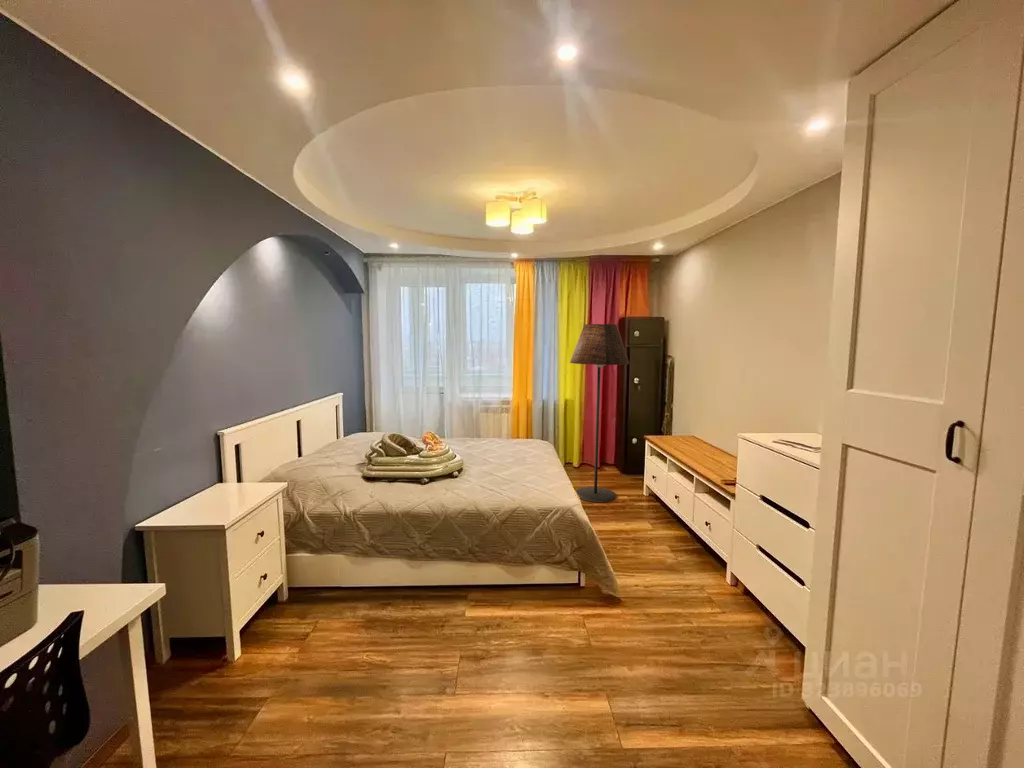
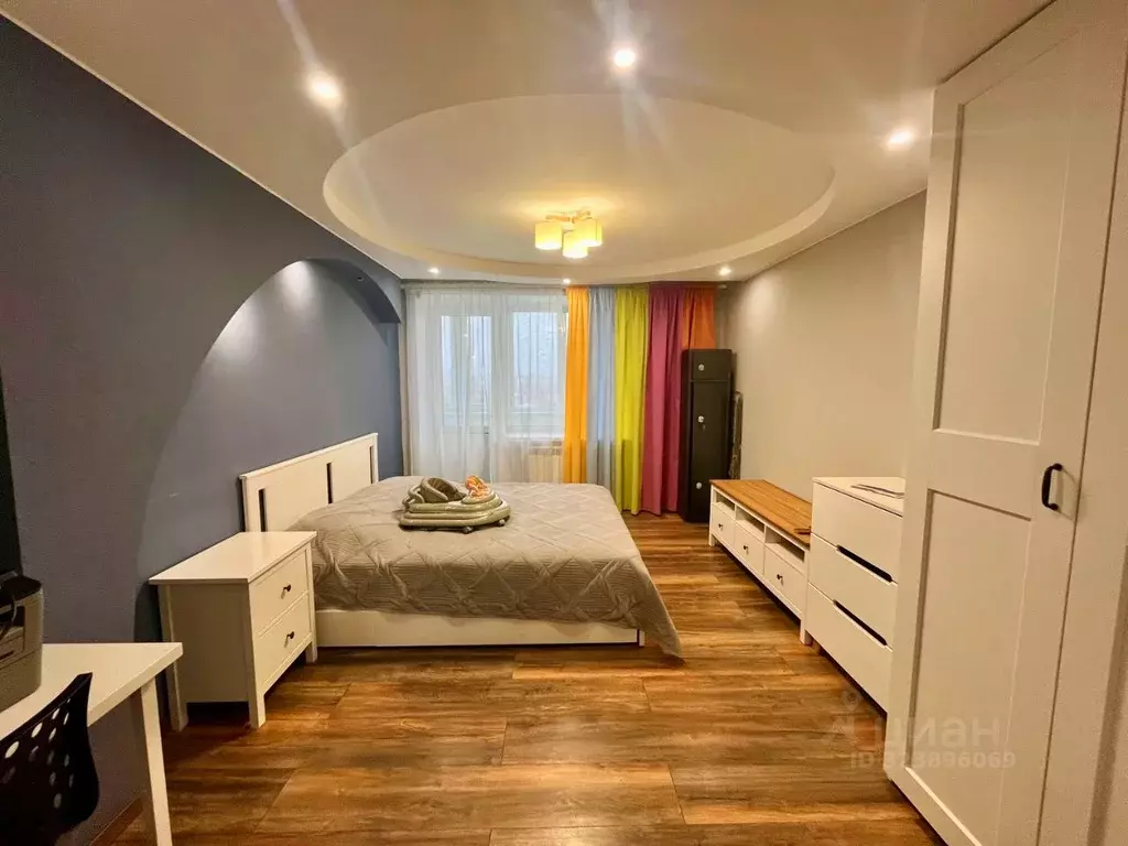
- floor lamp [569,323,630,503]
